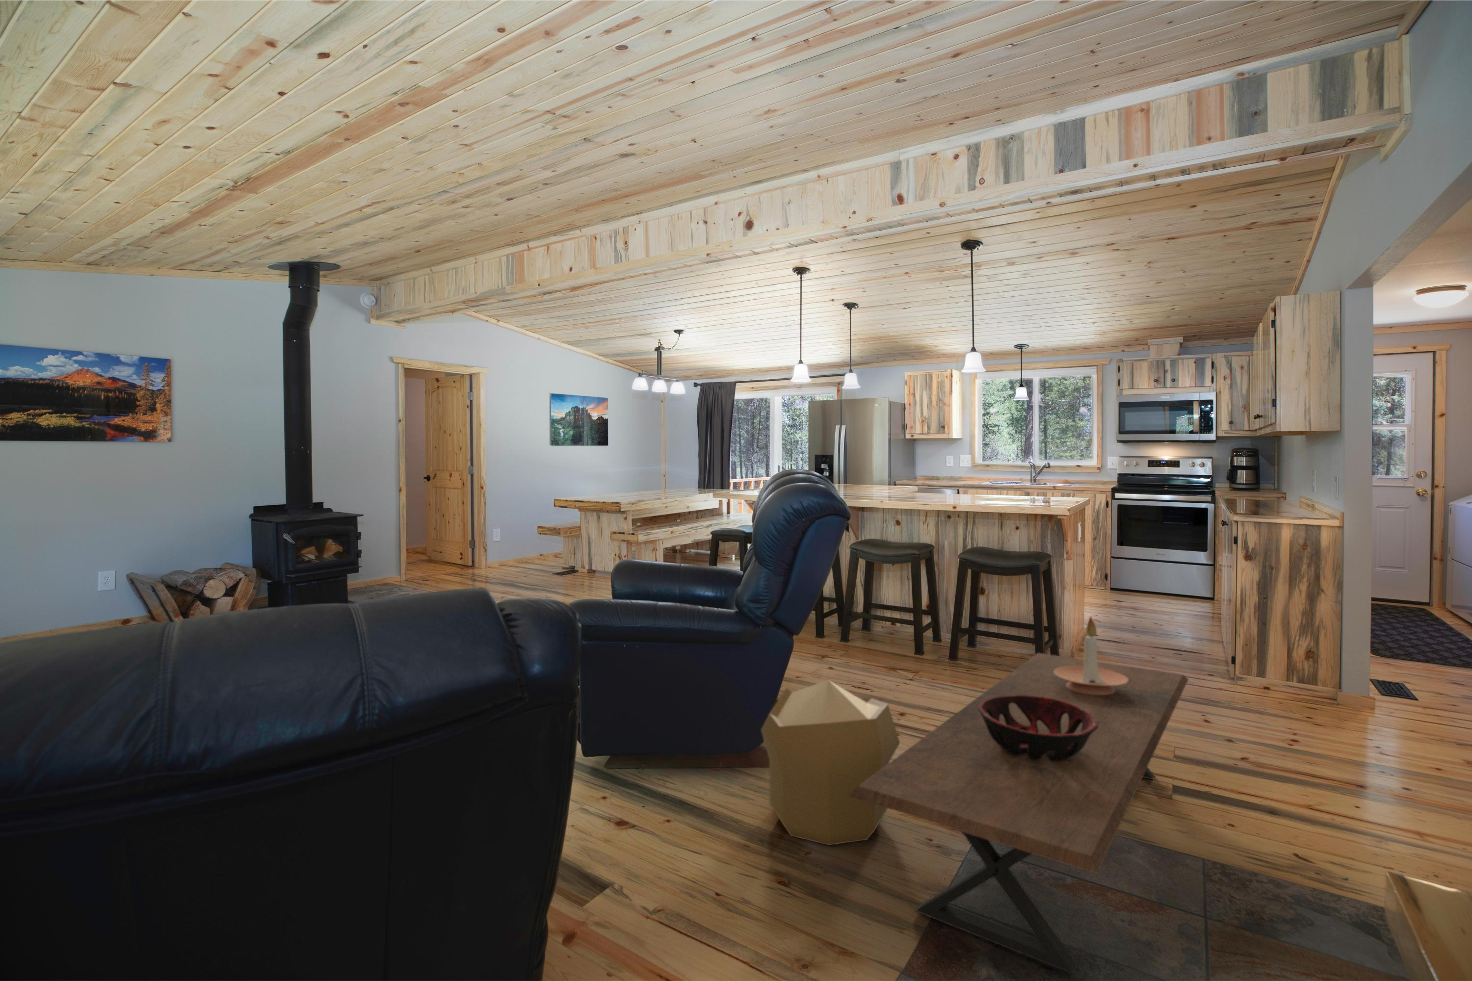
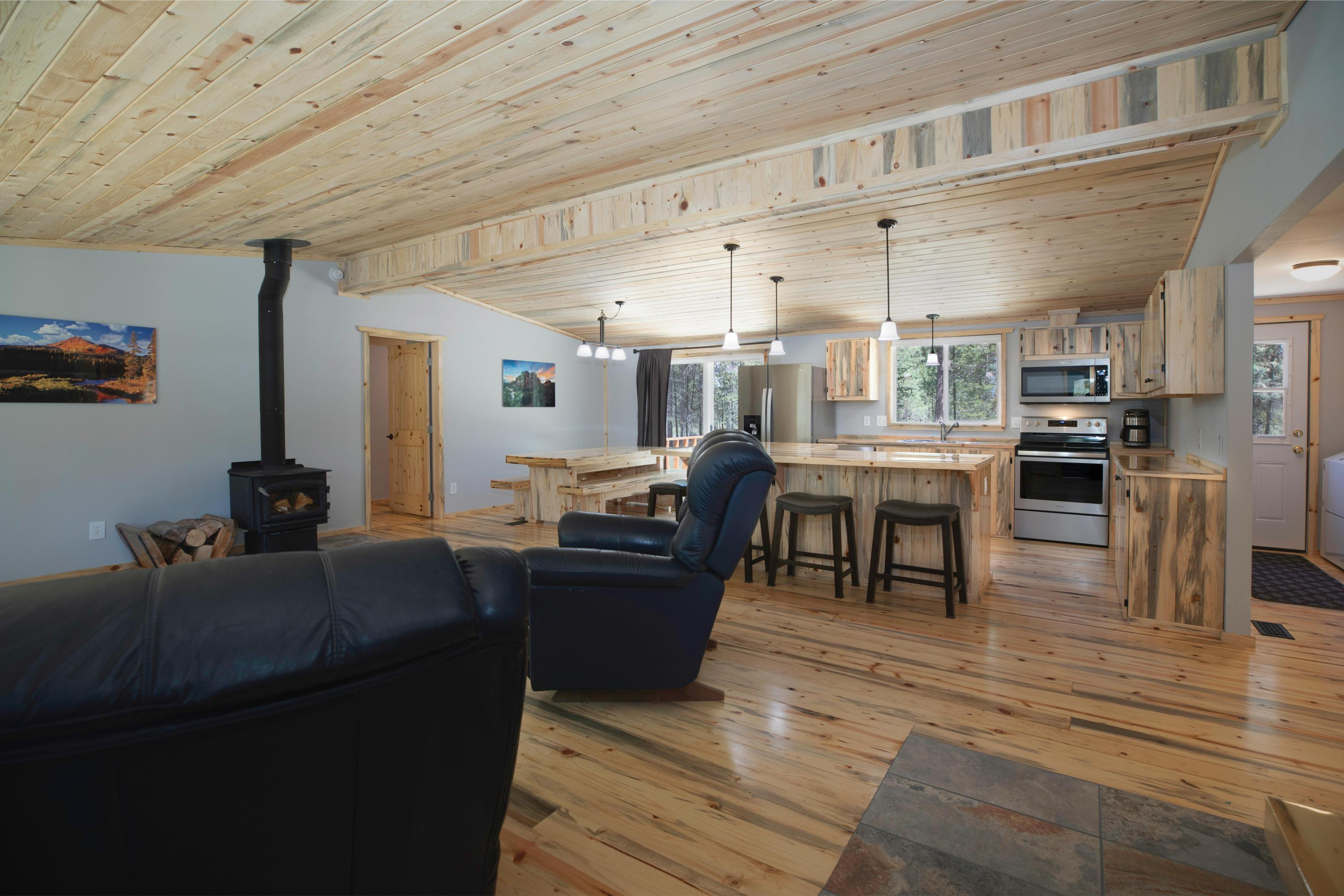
- pouf [760,679,900,845]
- candle holder [1054,615,1128,694]
- coffee table [849,653,1189,976]
- decorative bowl [978,695,1099,760]
